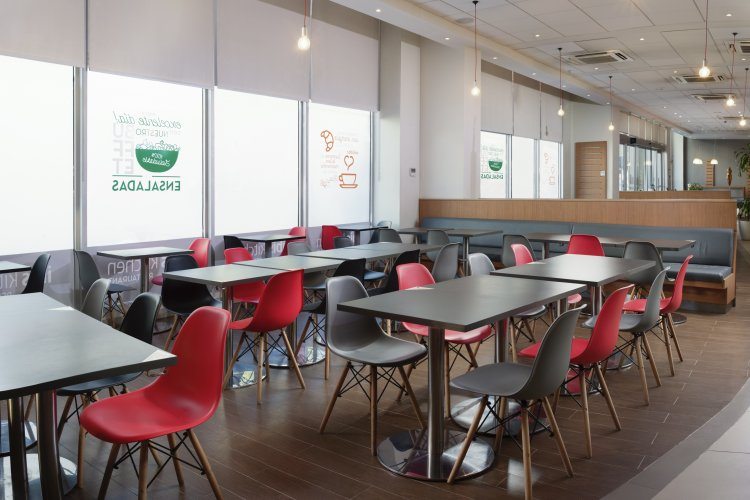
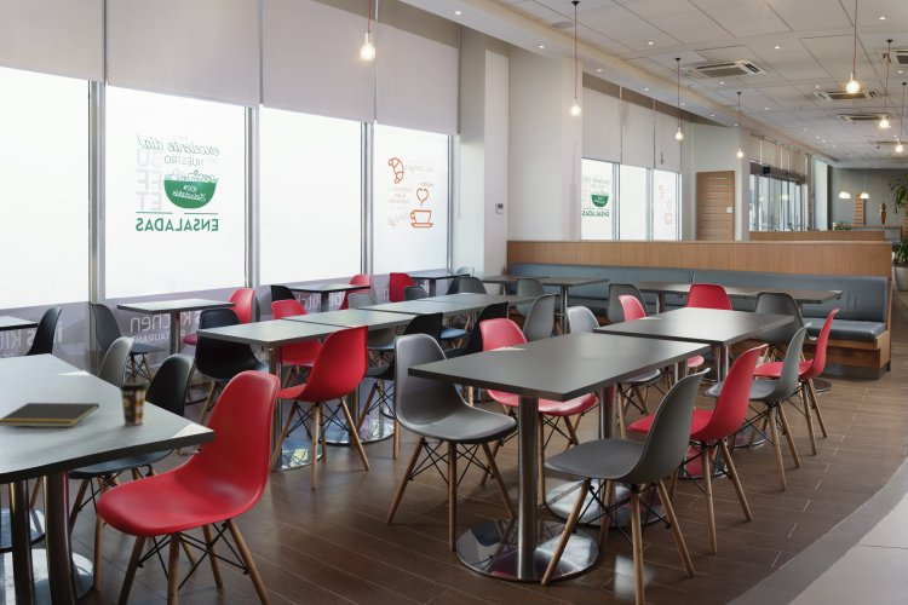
+ coffee cup [119,381,149,426]
+ notepad [0,402,100,428]
